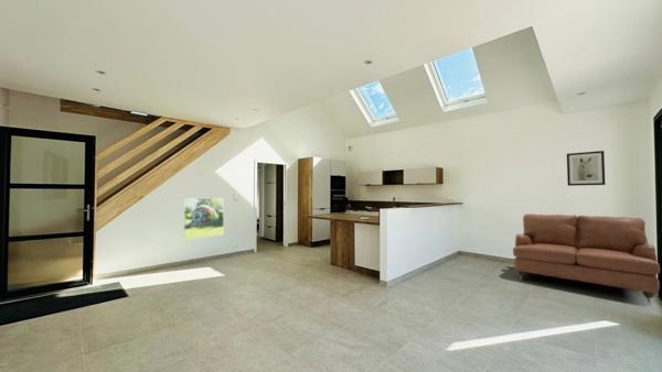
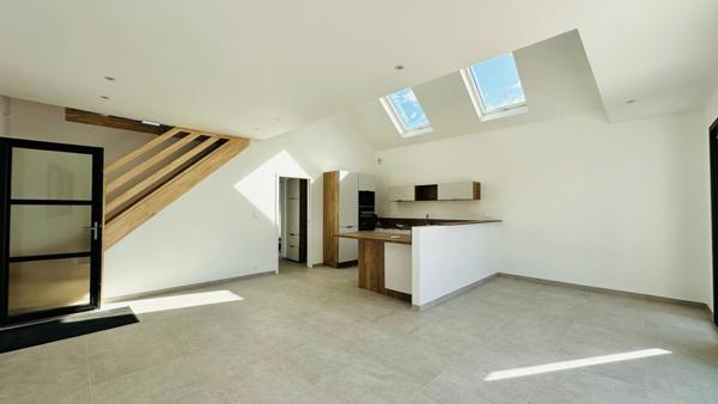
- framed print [182,197,225,240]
- wall art [566,150,606,187]
- sofa [512,214,661,304]
